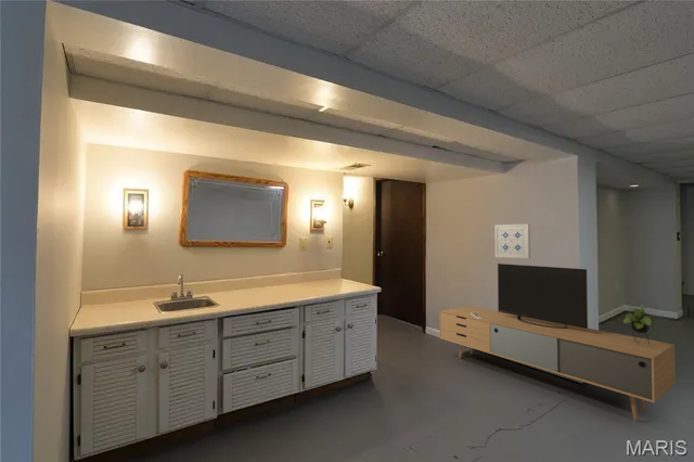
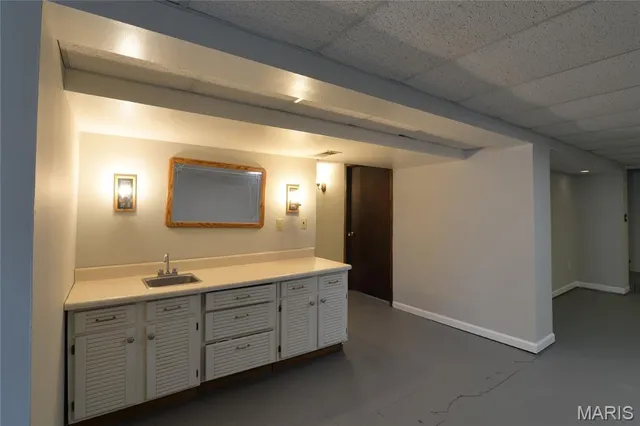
- wall art [494,223,531,259]
- media console [438,262,677,421]
